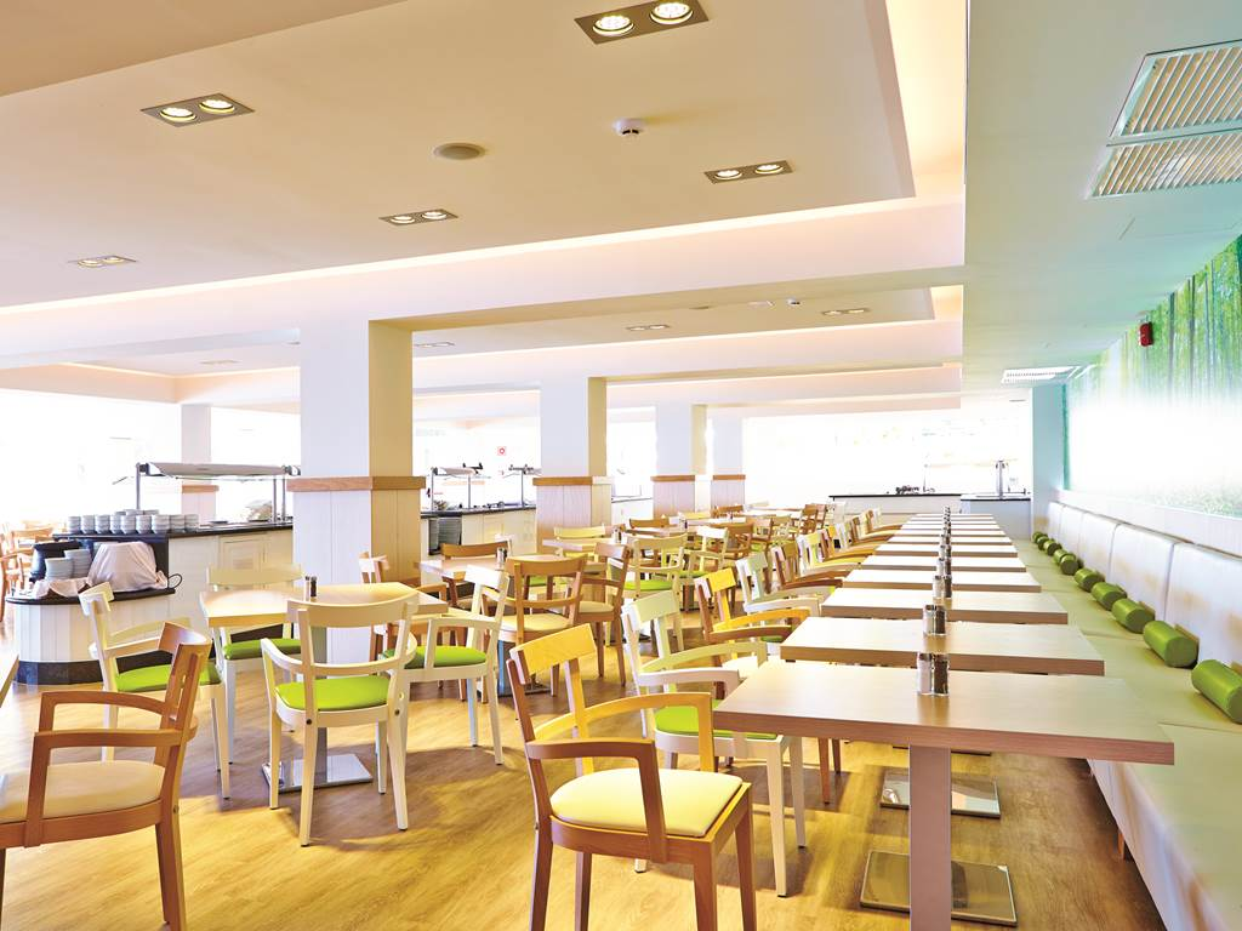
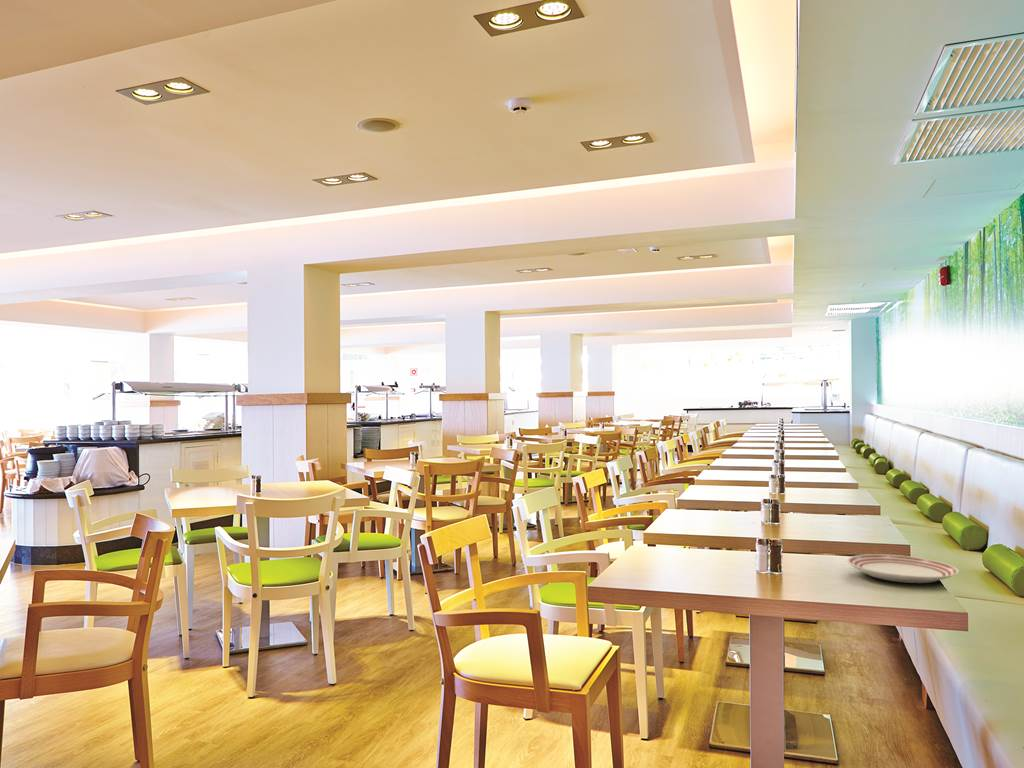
+ dinner plate [846,553,960,584]
